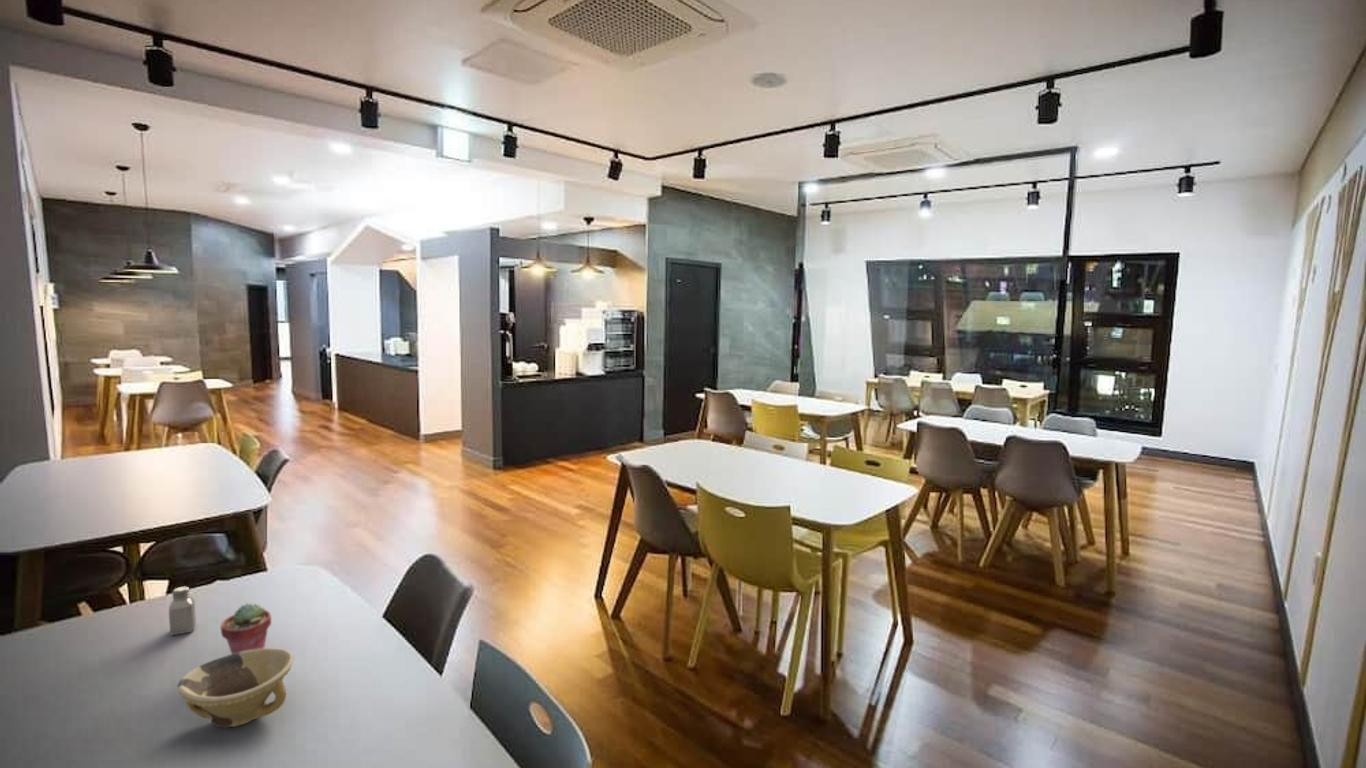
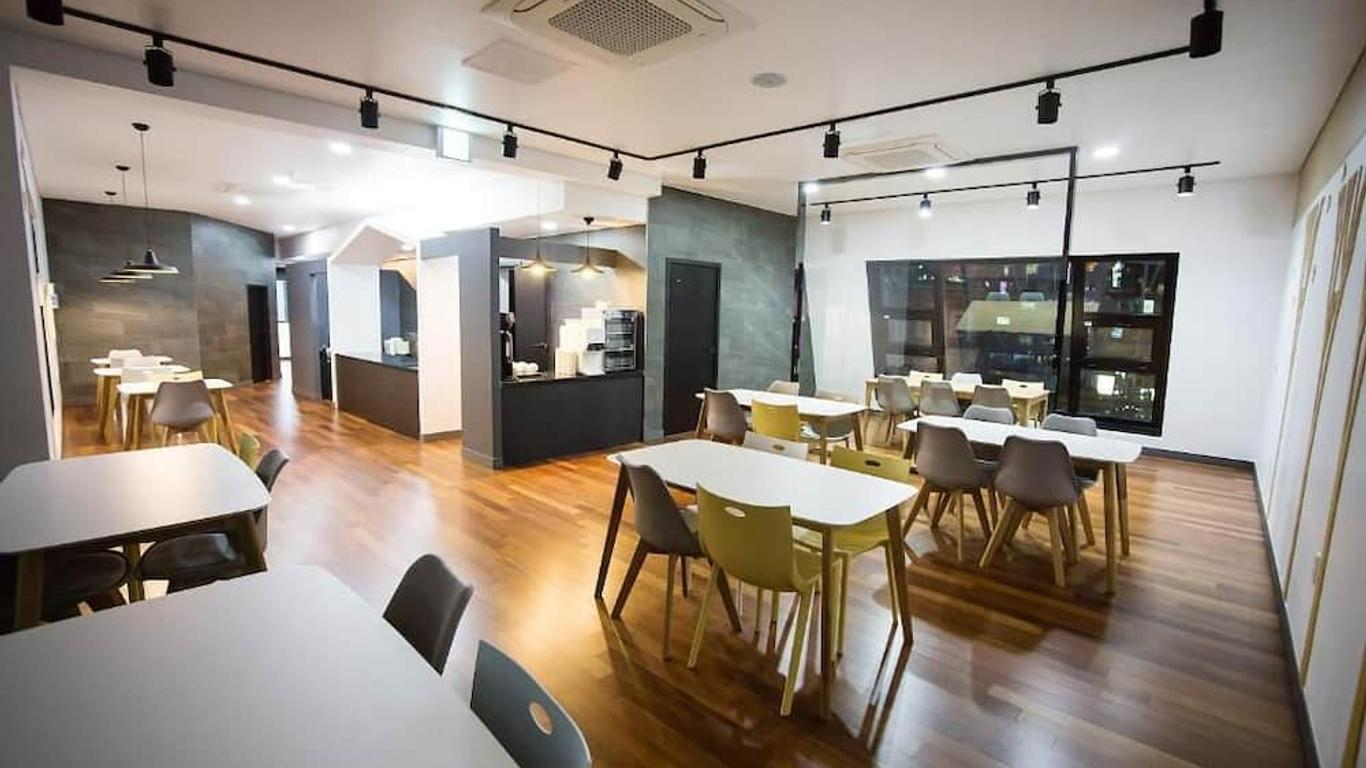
- potted succulent [220,602,272,654]
- saltshaker [168,586,197,636]
- bowl [176,647,295,729]
